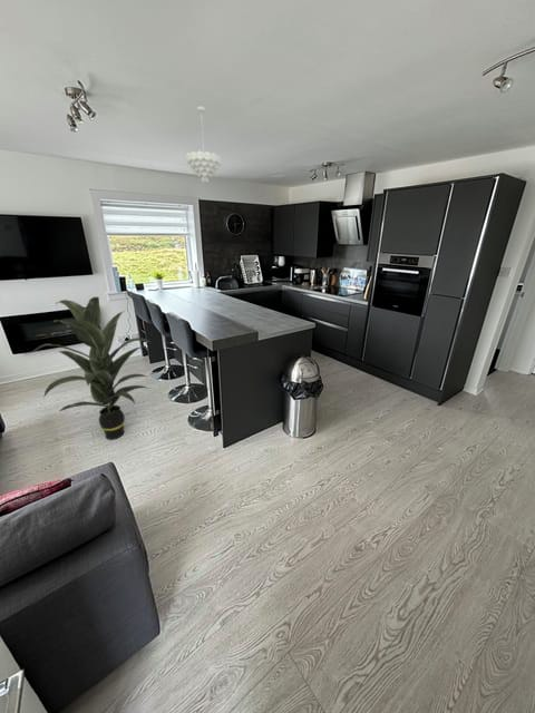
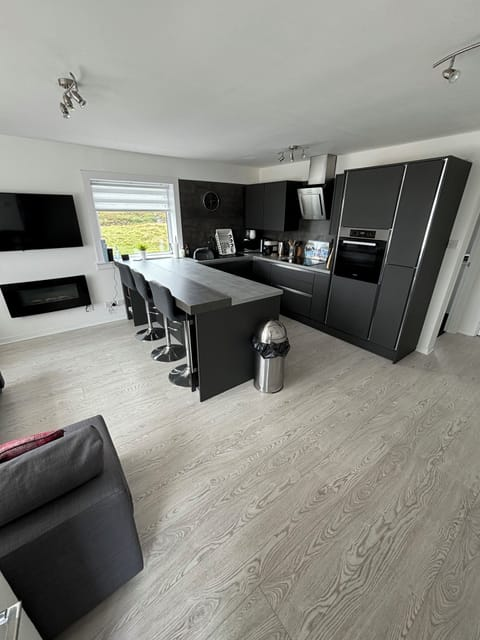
- pendant light [185,106,223,184]
- indoor plant [29,295,150,441]
